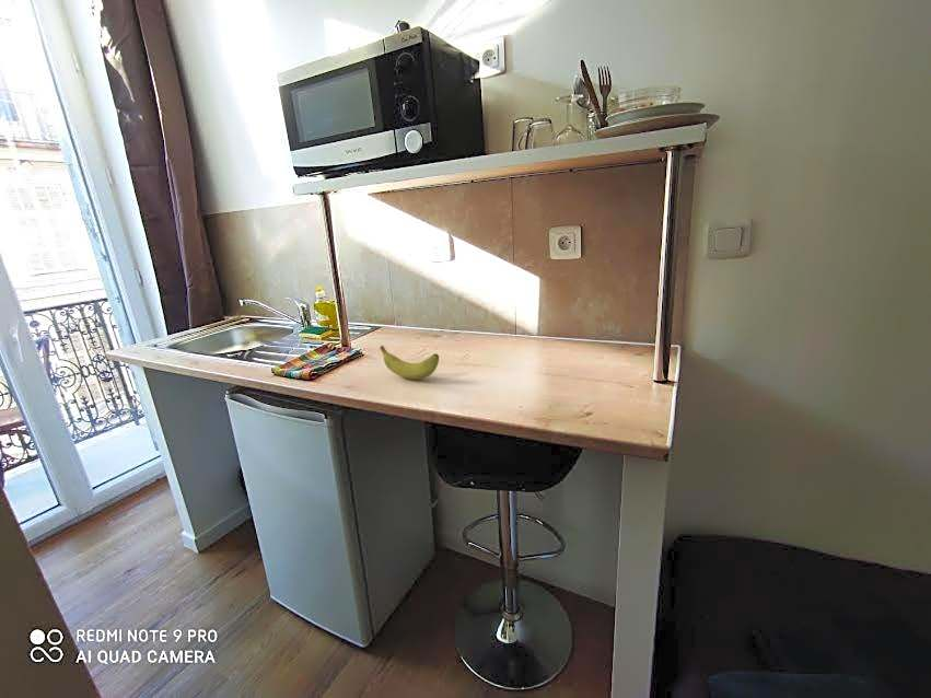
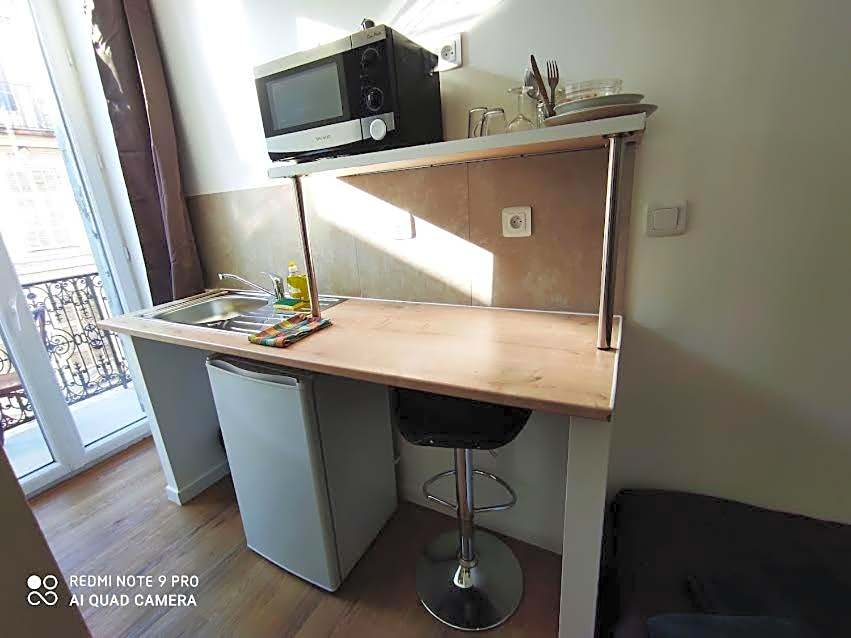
- banana [379,345,440,381]
